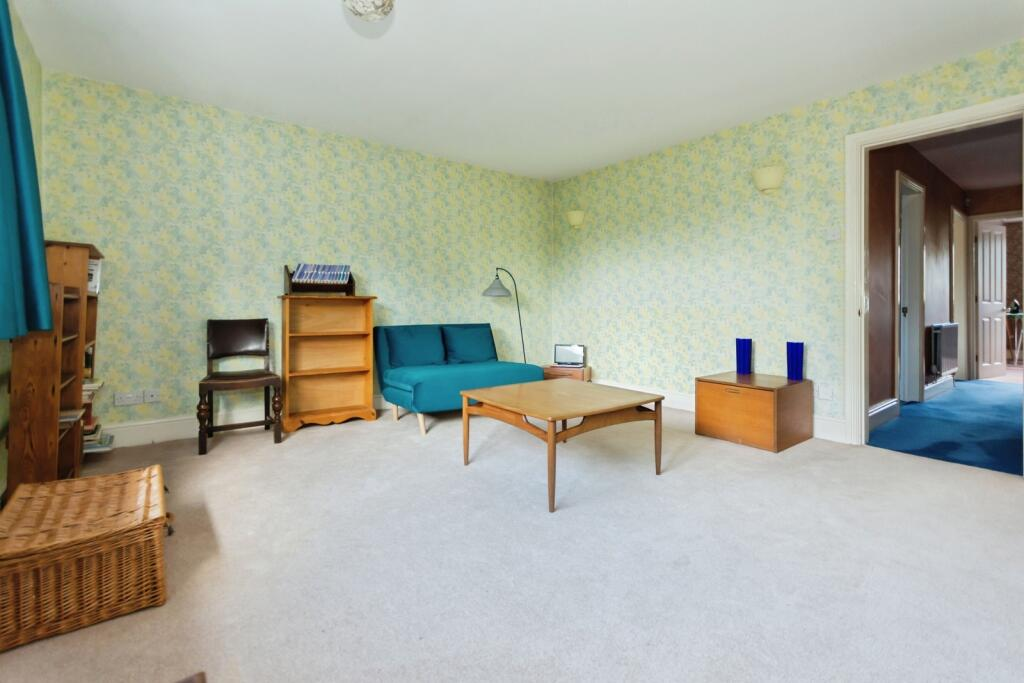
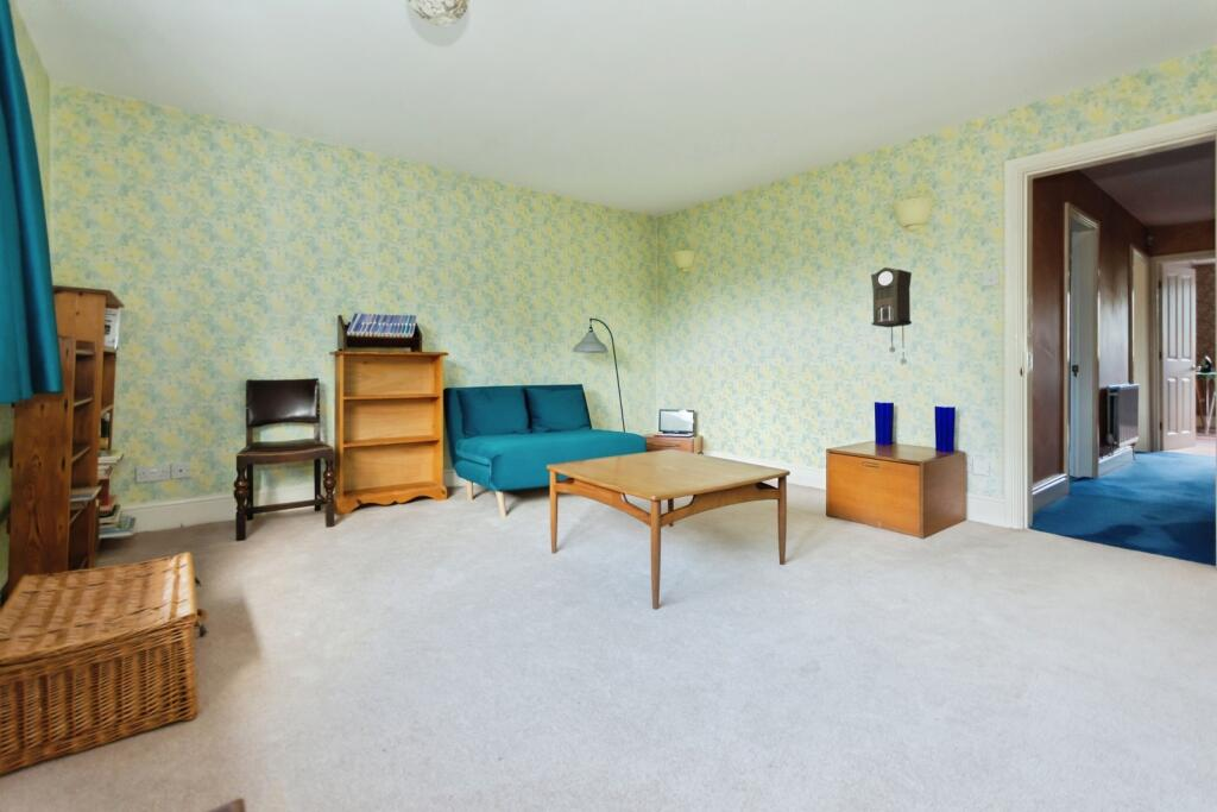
+ pendulum clock [870,266,913,365]
